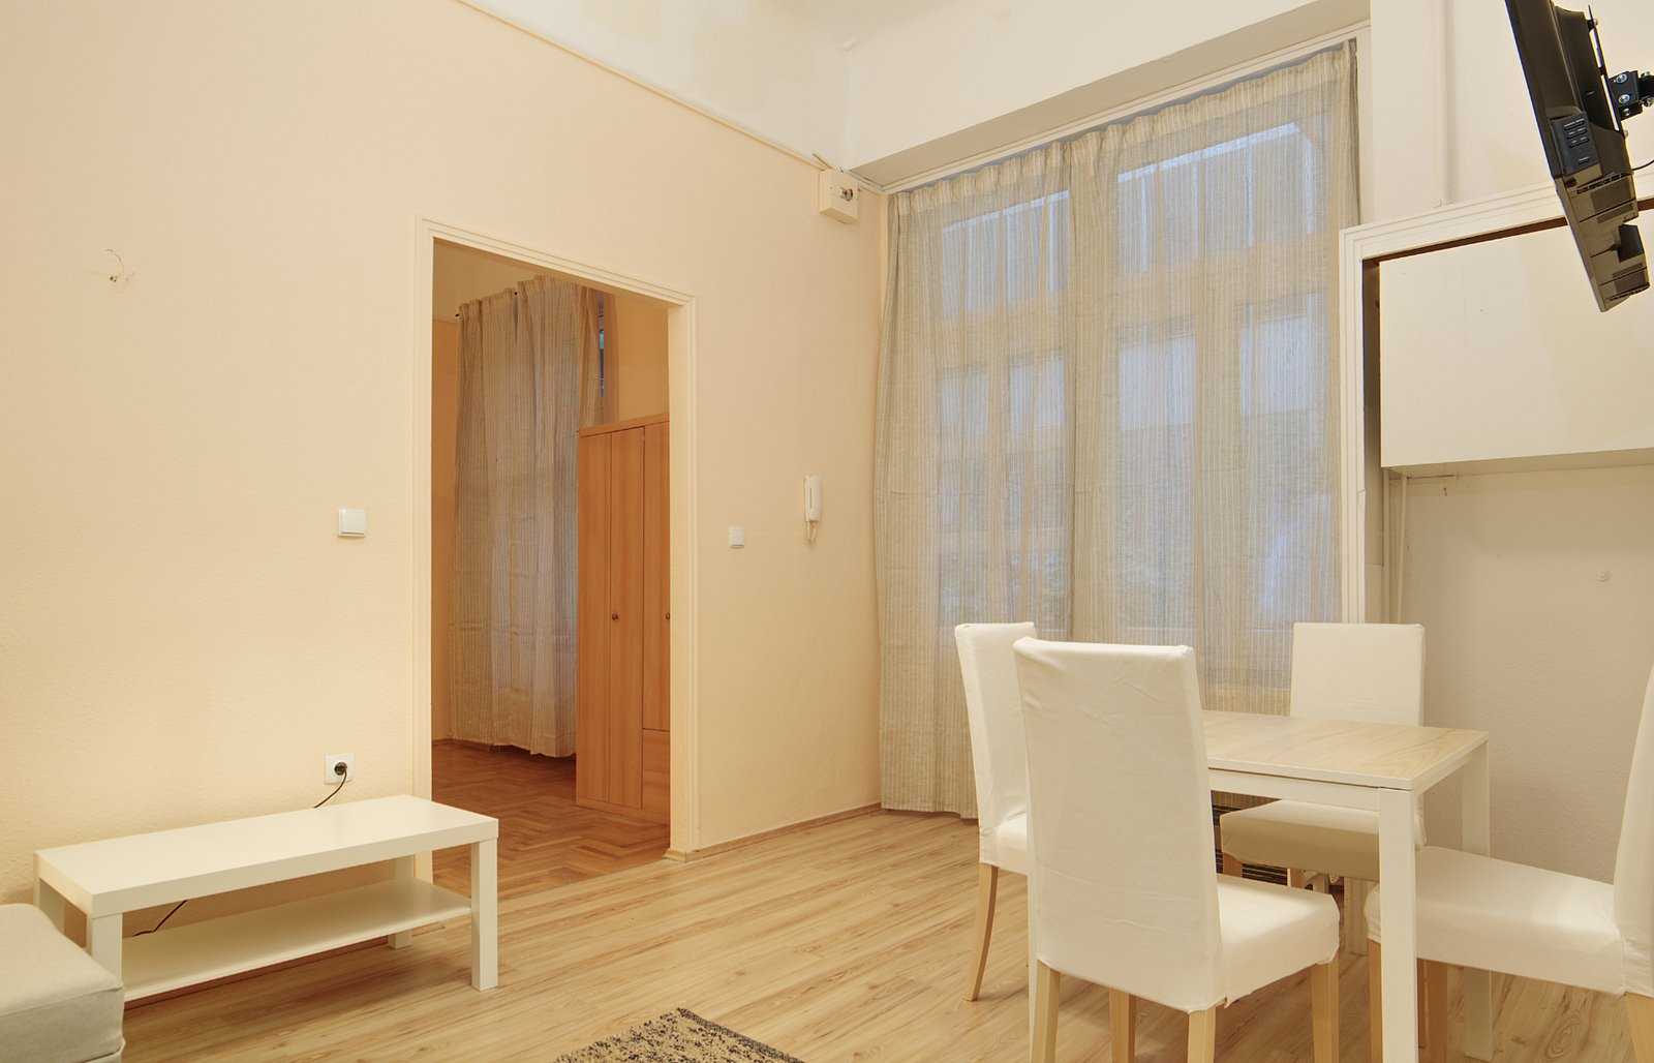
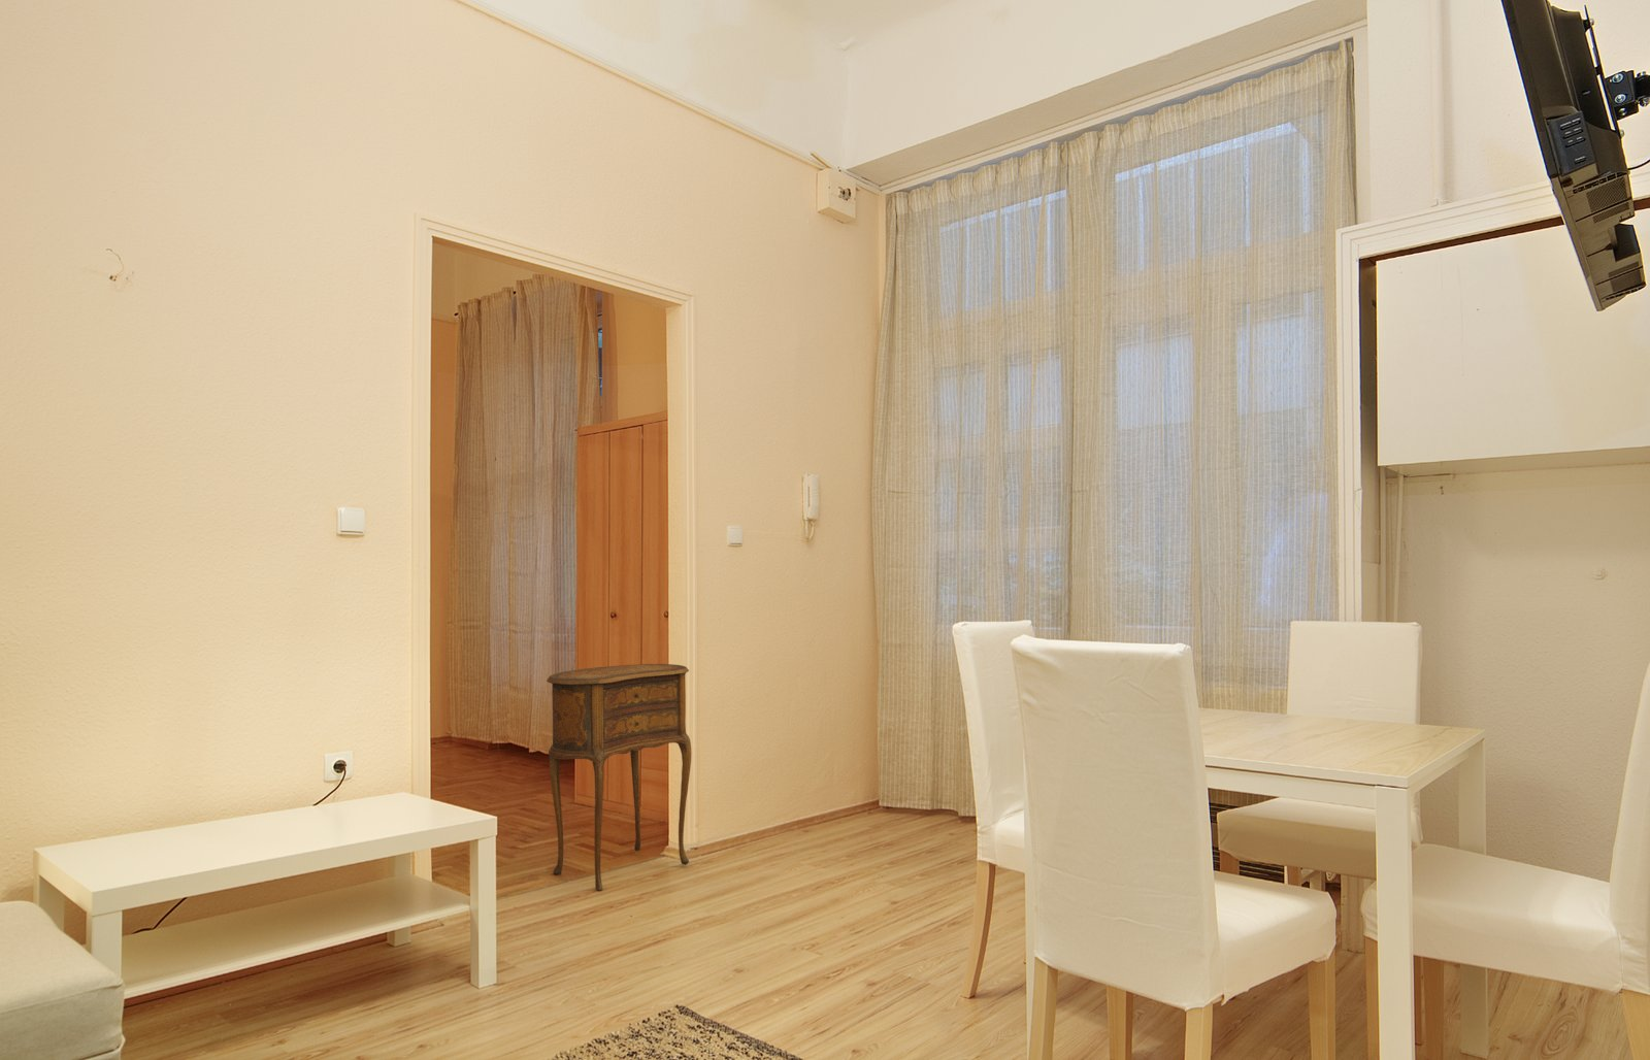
+ side table [546,663,692,892]
